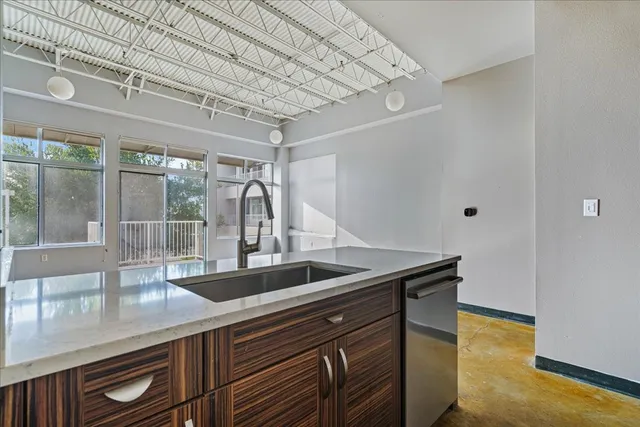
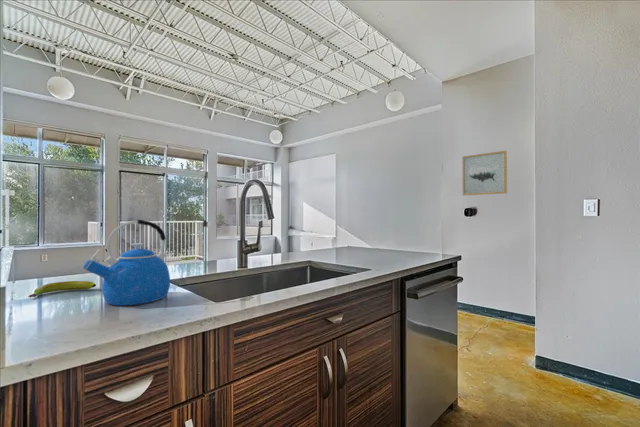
+ wall art [462,150,508,196]
+ banana [27,280,97,298]
+ kettle [82,219,171,306]
